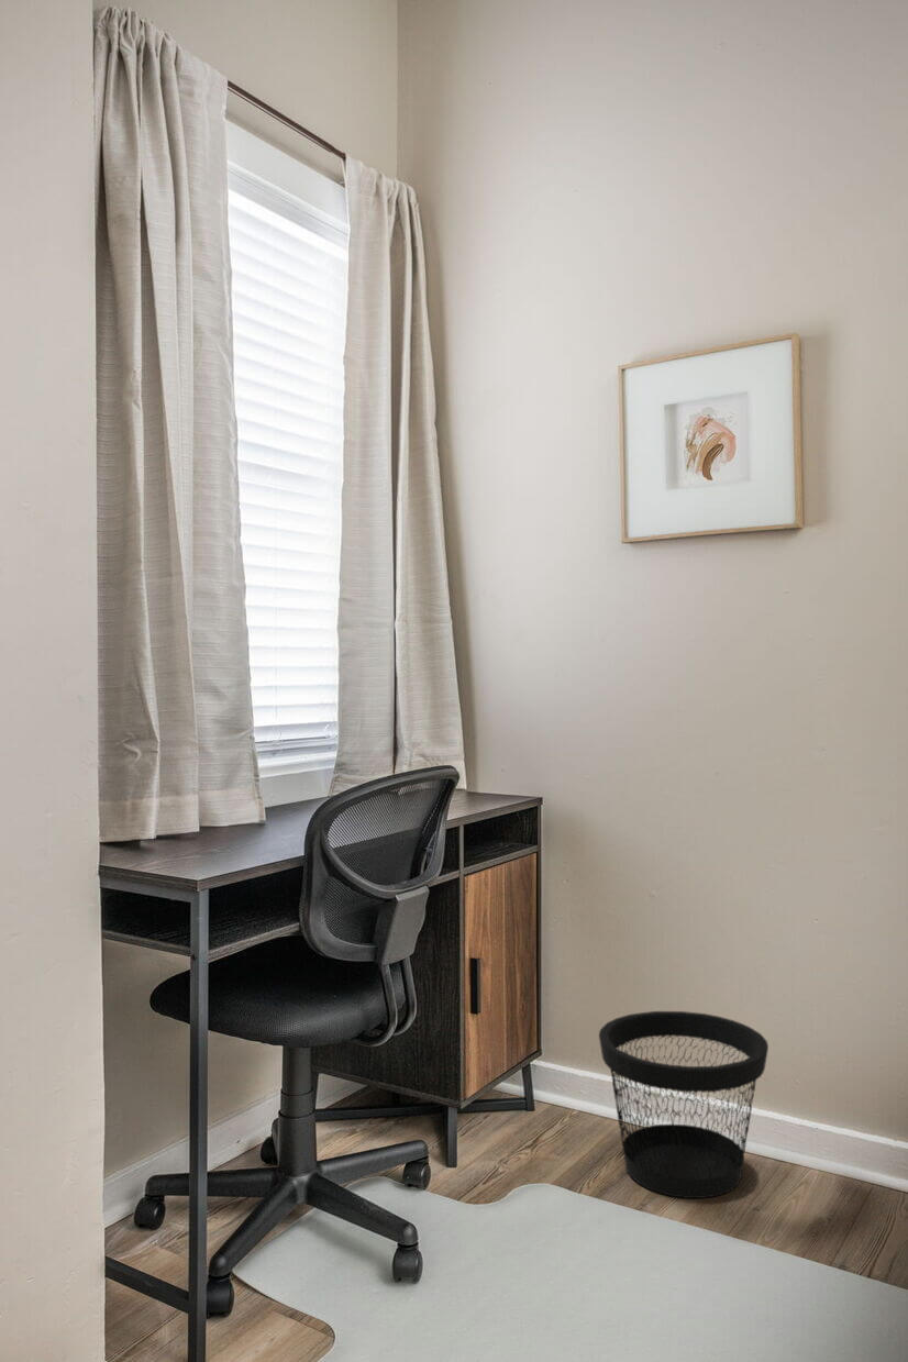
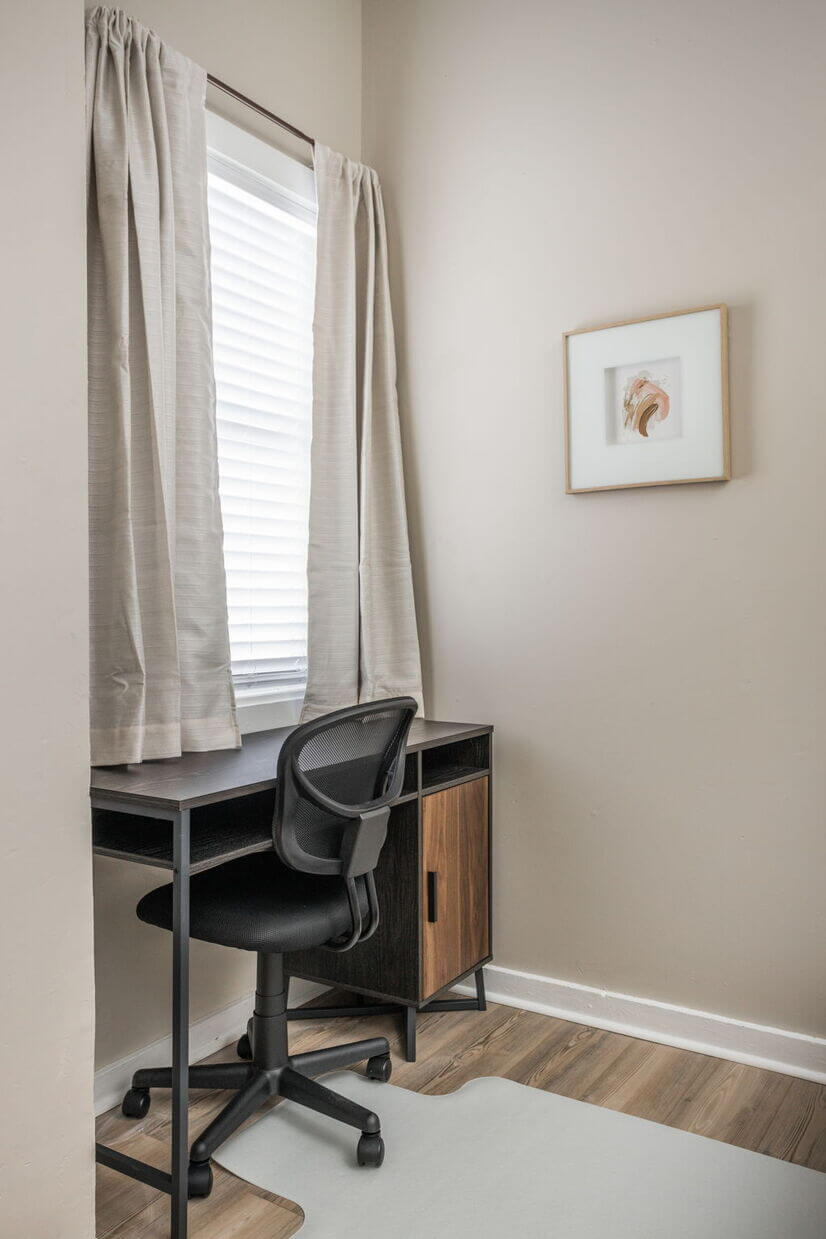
- wastebasket [598,1010,769,1199]
